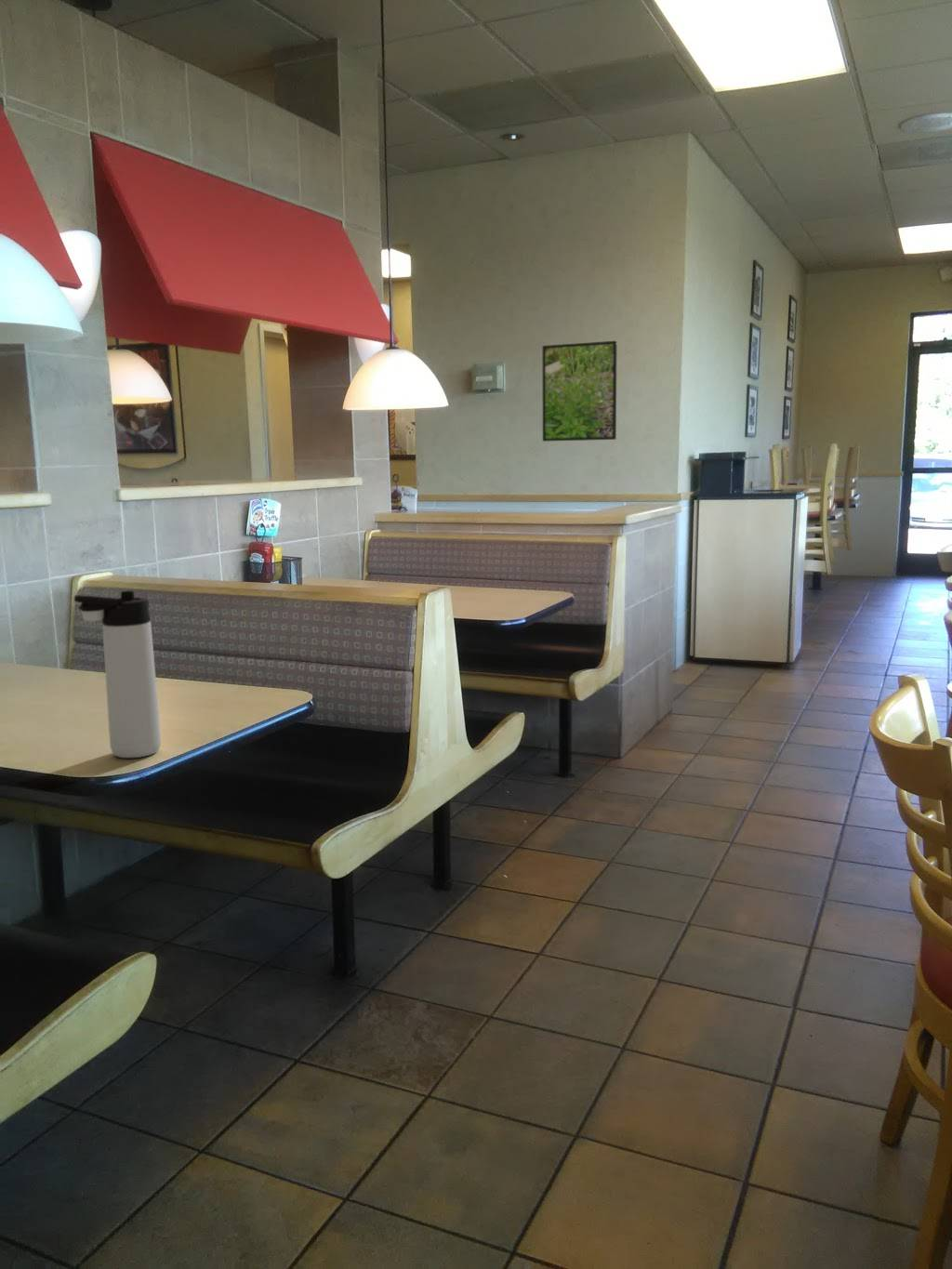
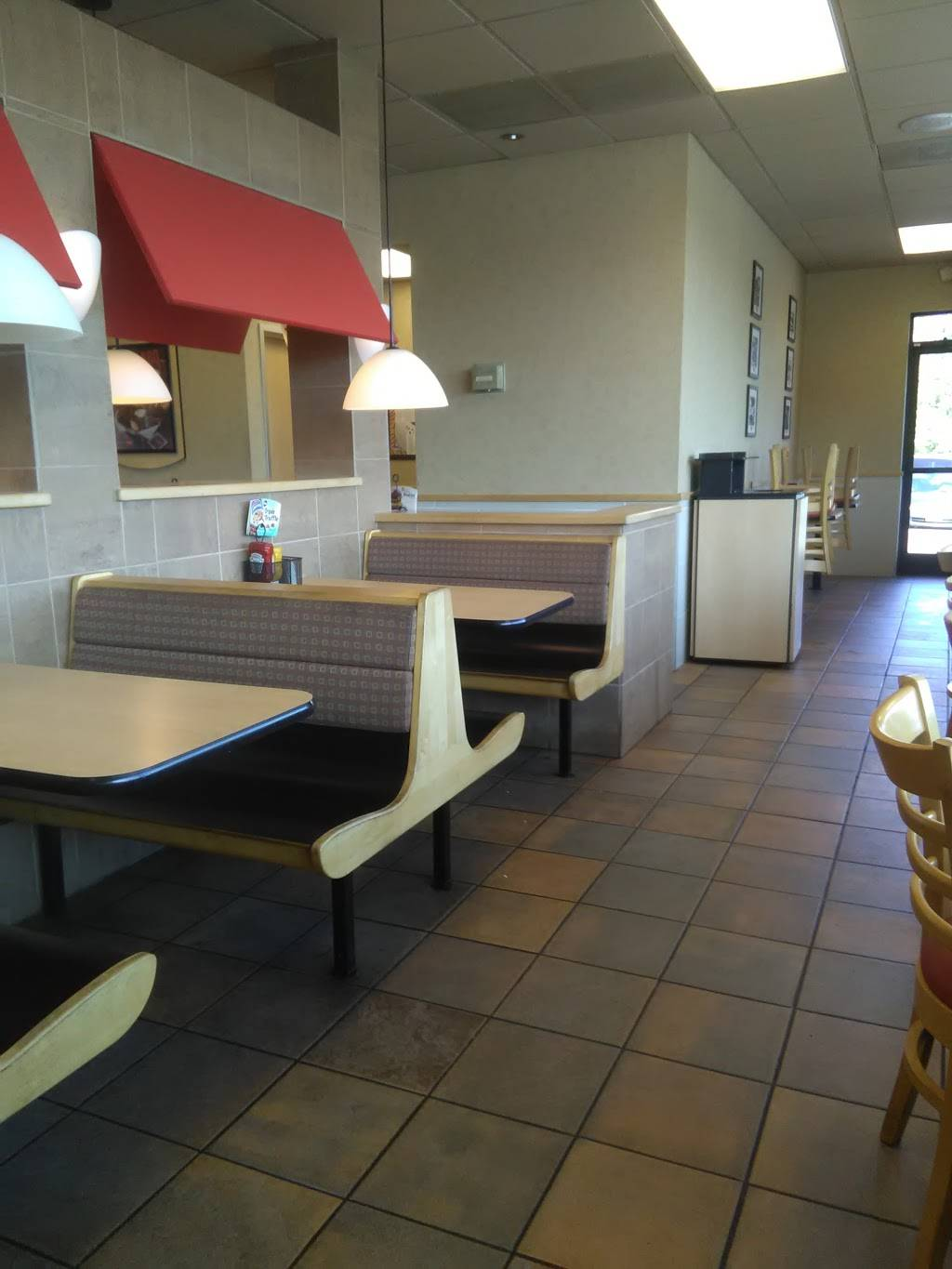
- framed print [542,340,618,443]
- thermos bottle [73,590,162,759]
